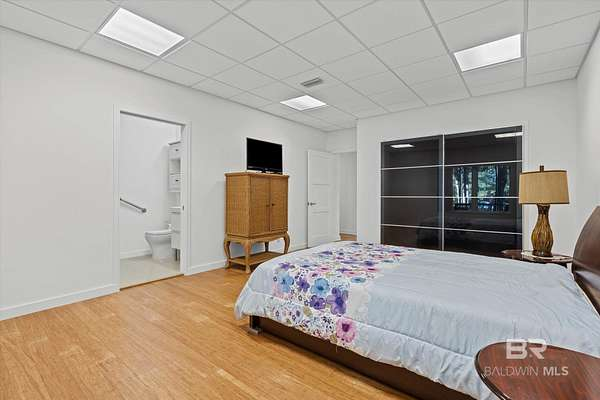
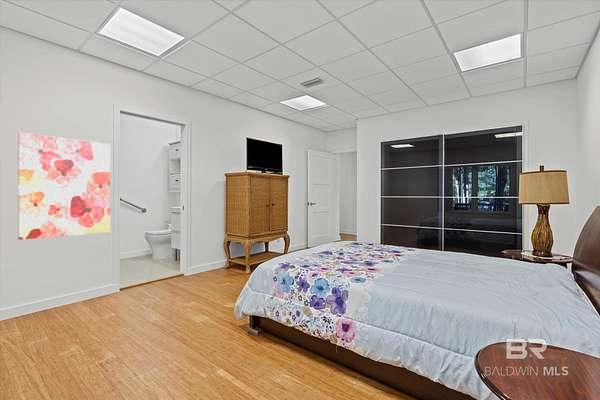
+ wall art [17,131,111,241]
